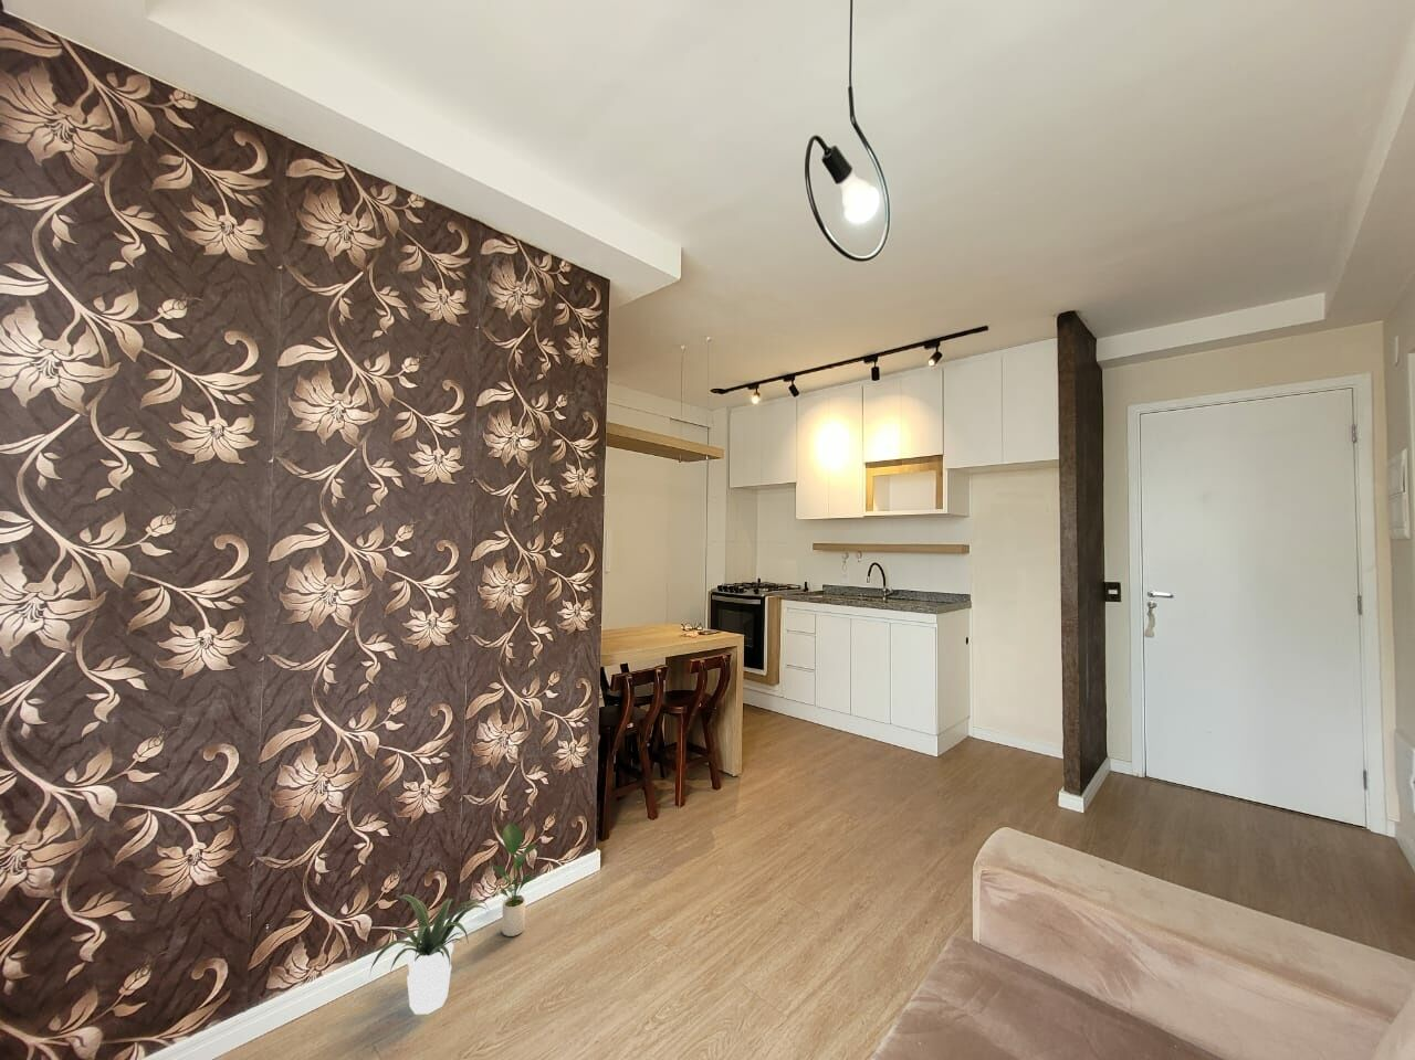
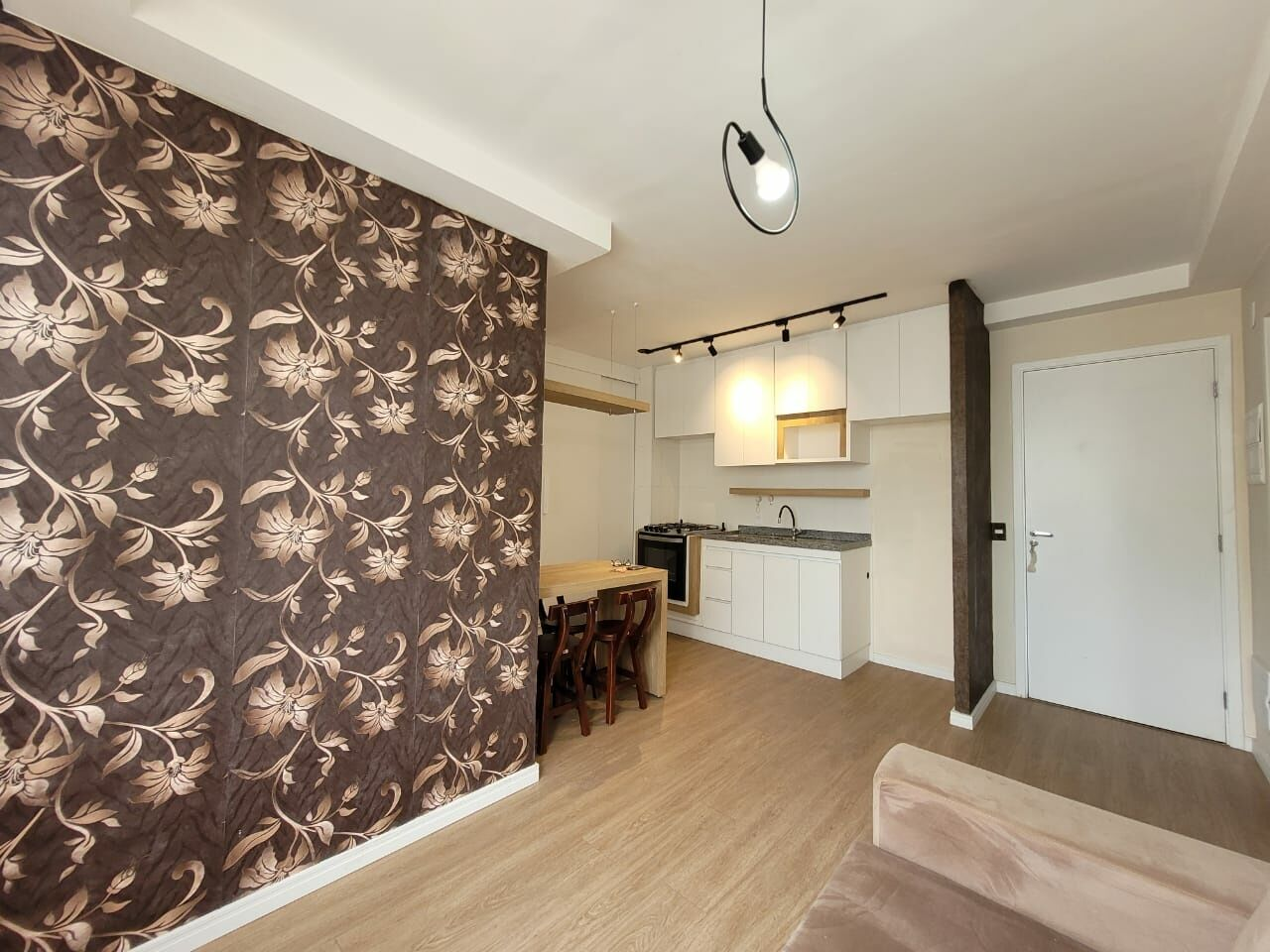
- potted plant [368,893,490,1014]
- potted plant [489,822,539,938]
